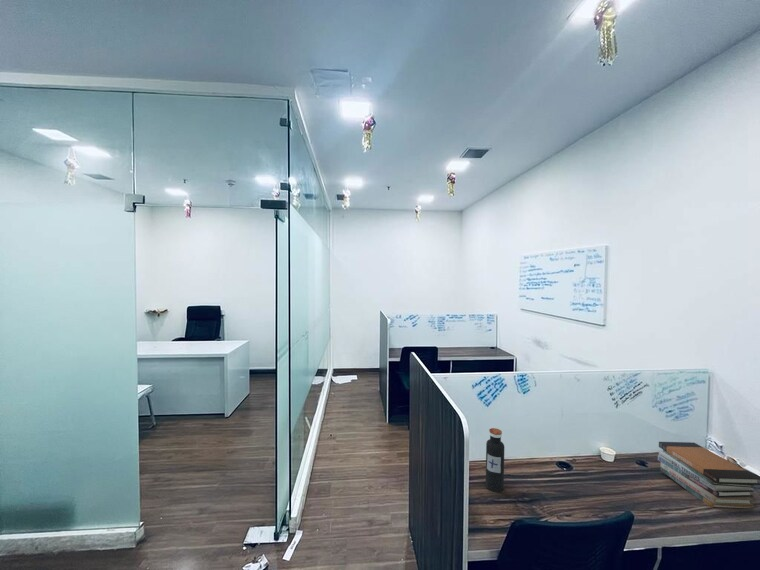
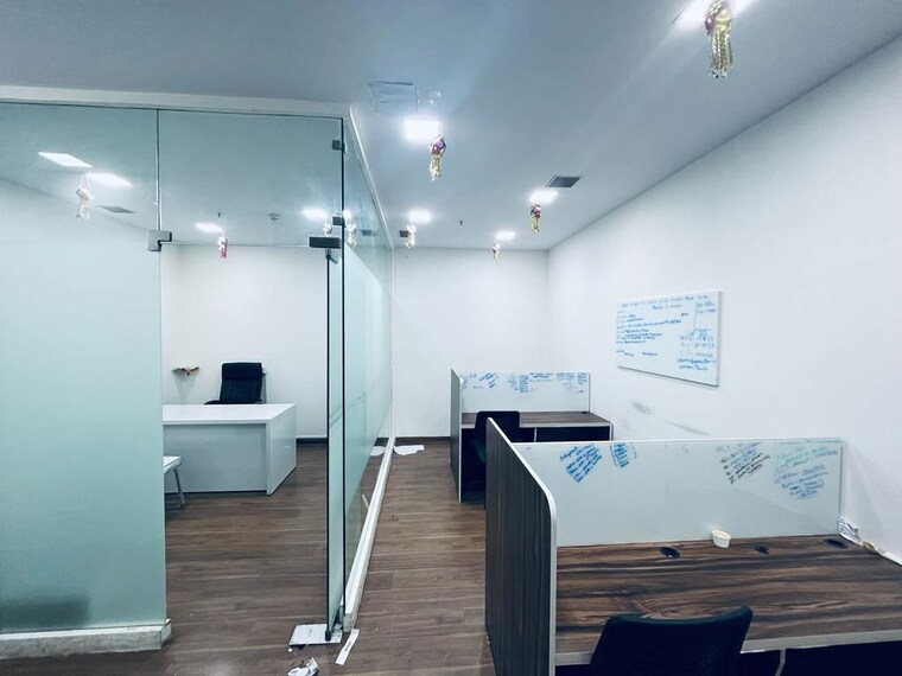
- water bottle [485,427,505,493]
- book stack [657,441,760,509]
